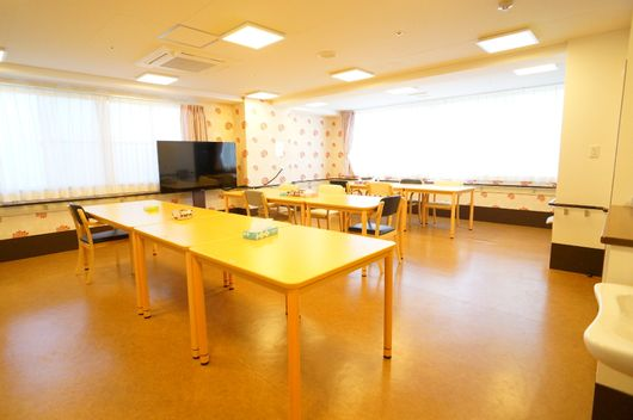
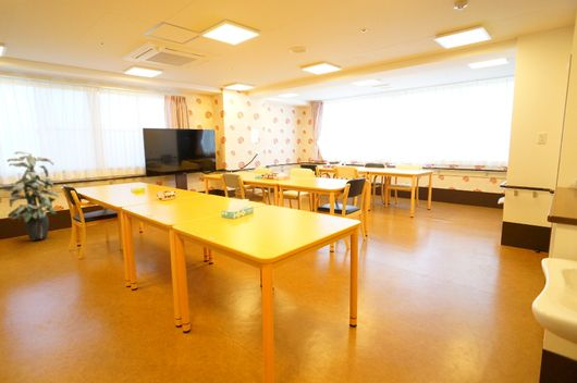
+ indoor plant [1,150,60,242]
